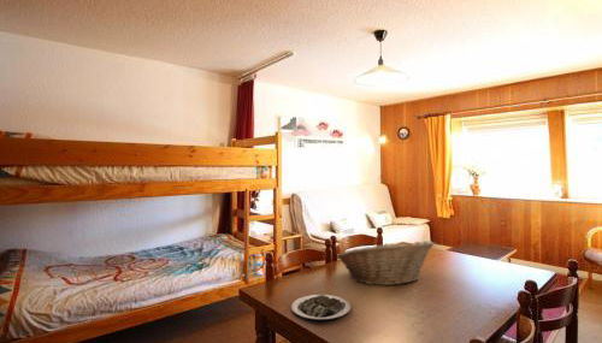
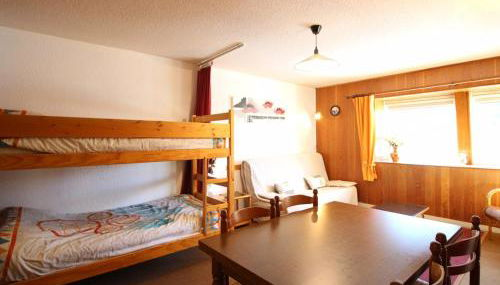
- plate [290,294,352,324]
- fruit basket [336,239,435,286]
